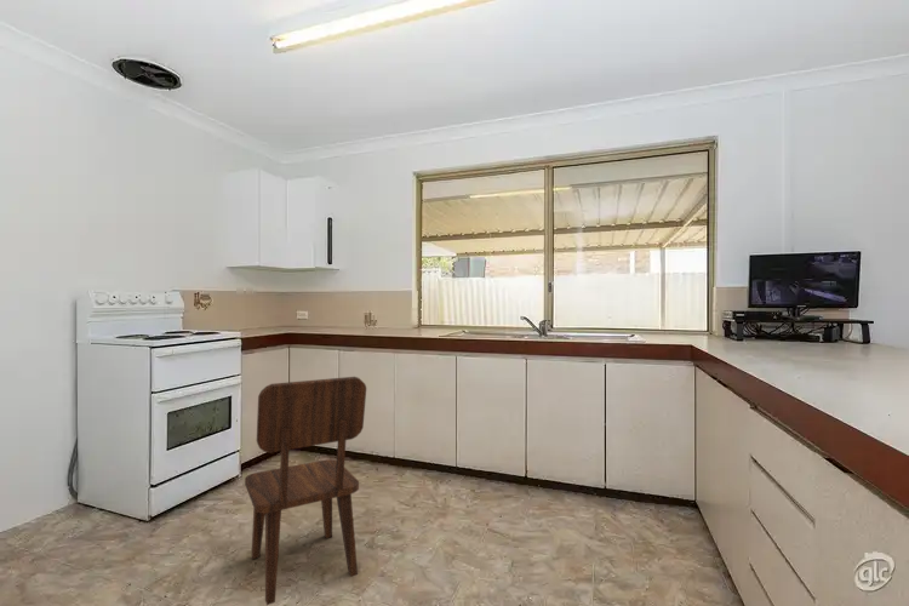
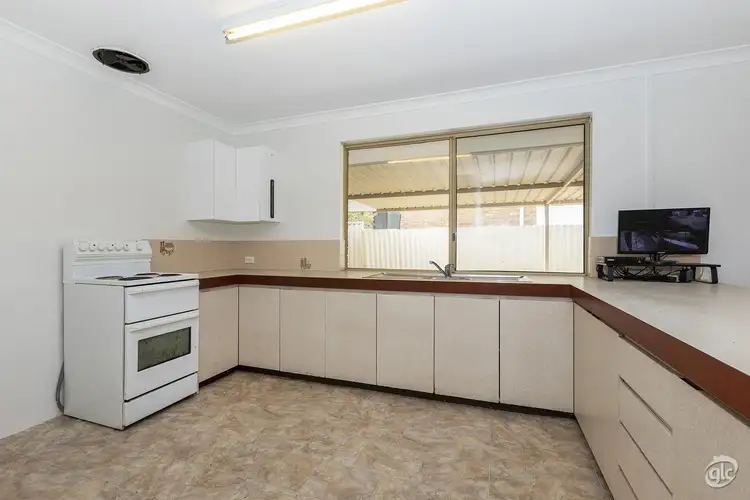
- dining chair [244,376,367,606]
